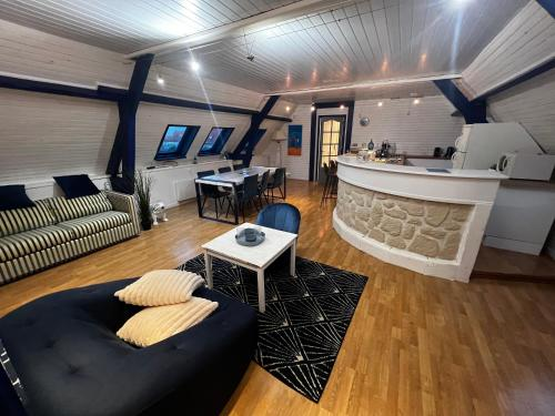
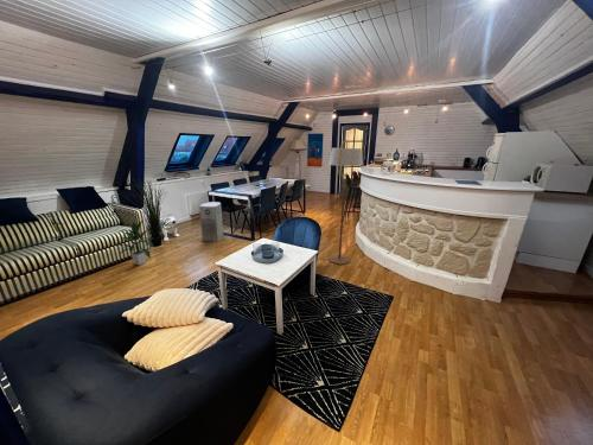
+ indoor plant [115,220,152,266]
+ air purifier [198,201,224,243]
+ floor lamp [327,140,364,266]
